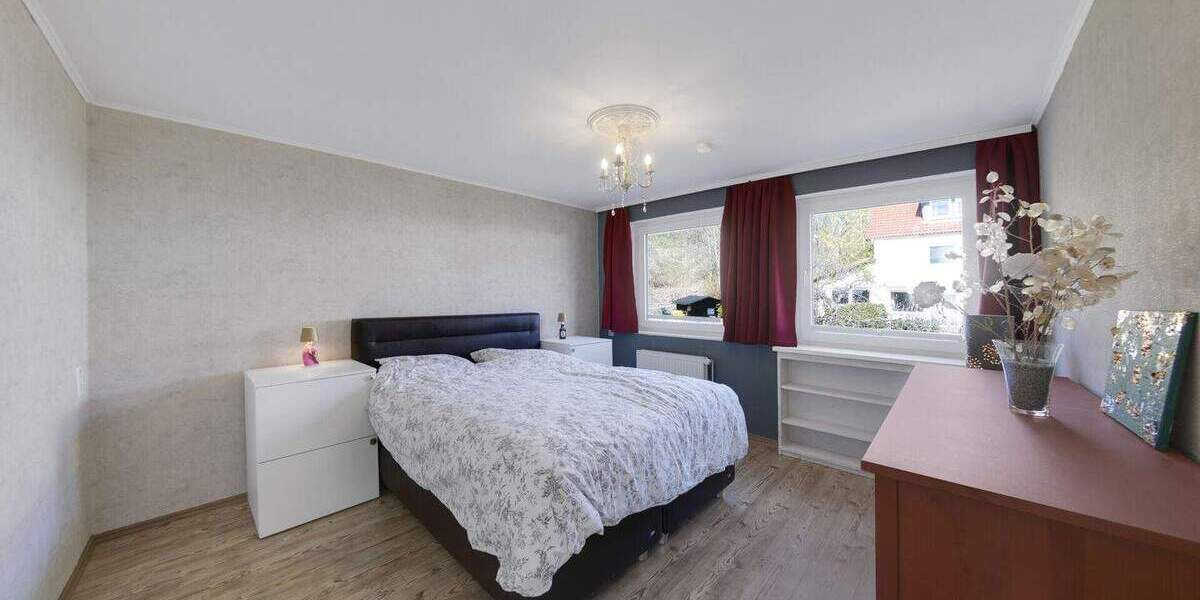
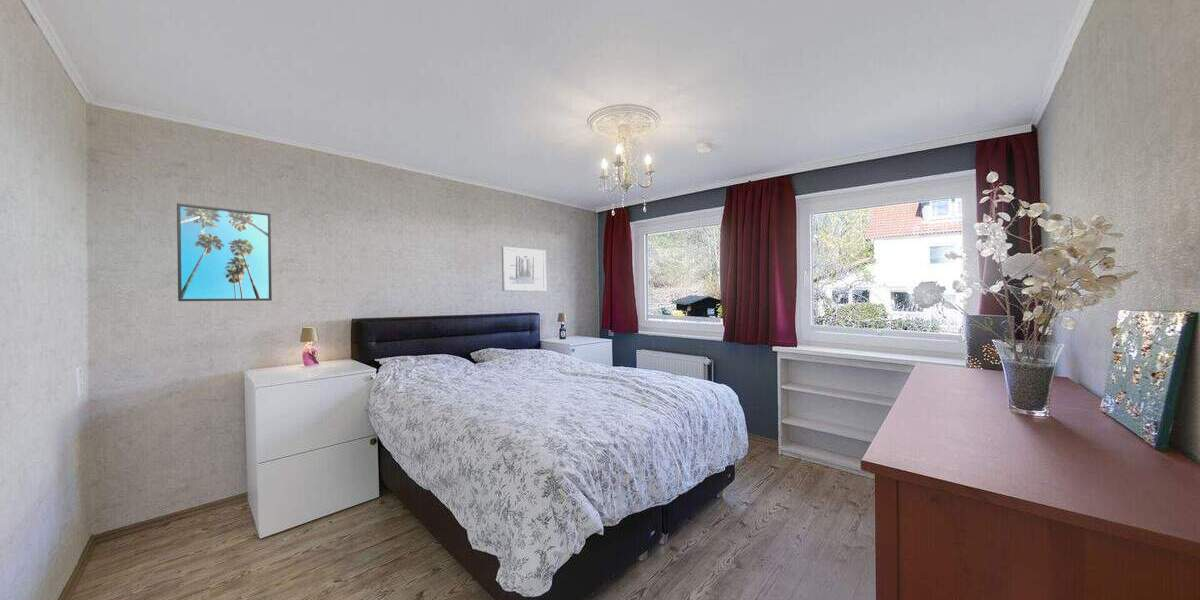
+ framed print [176,202,273,302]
+ wall art [501,245,547,292]
